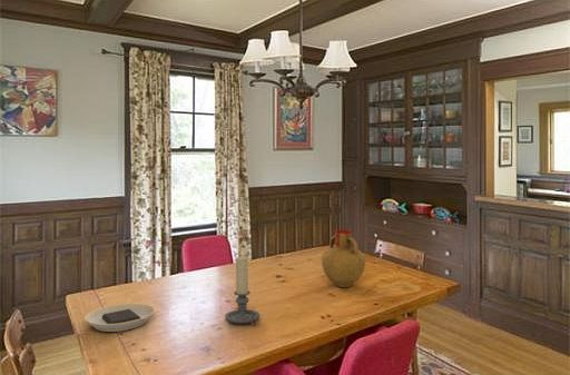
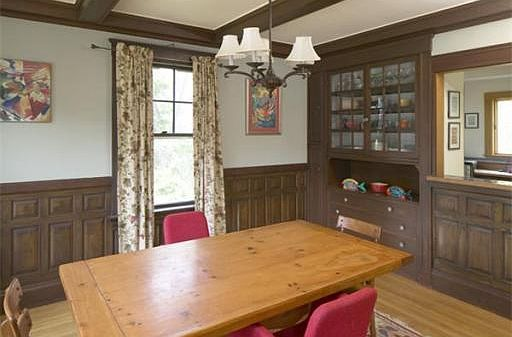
- vase [321,228,366,288]
- plate [83,303,156,333]
- candle holder [224,256,261,326]
